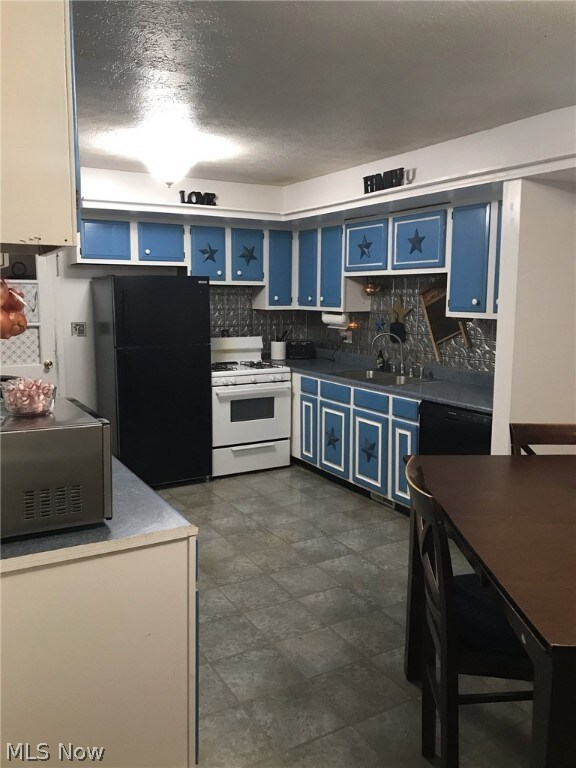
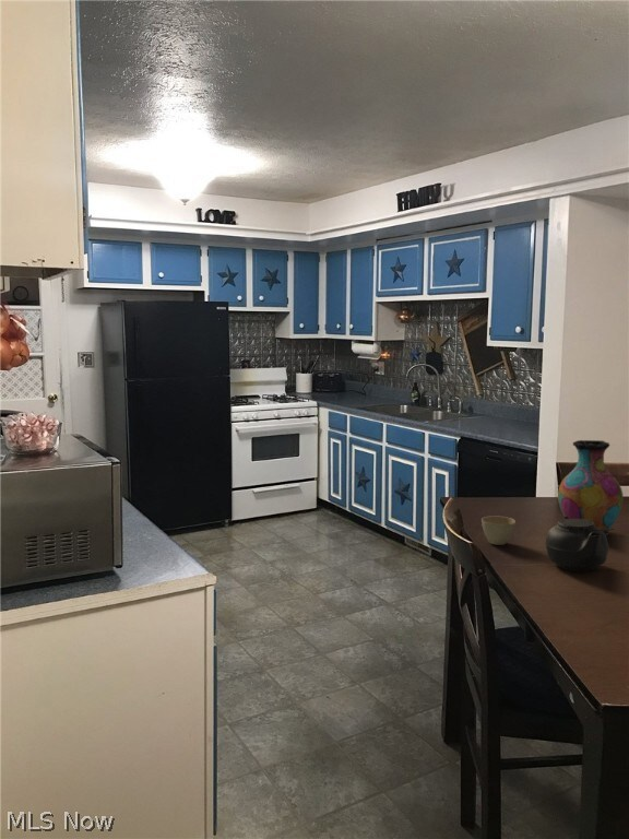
+ vase [557,439,625,536]
+ flower pot [480,516,517,546]
+ teapot [544,517,615,572]
